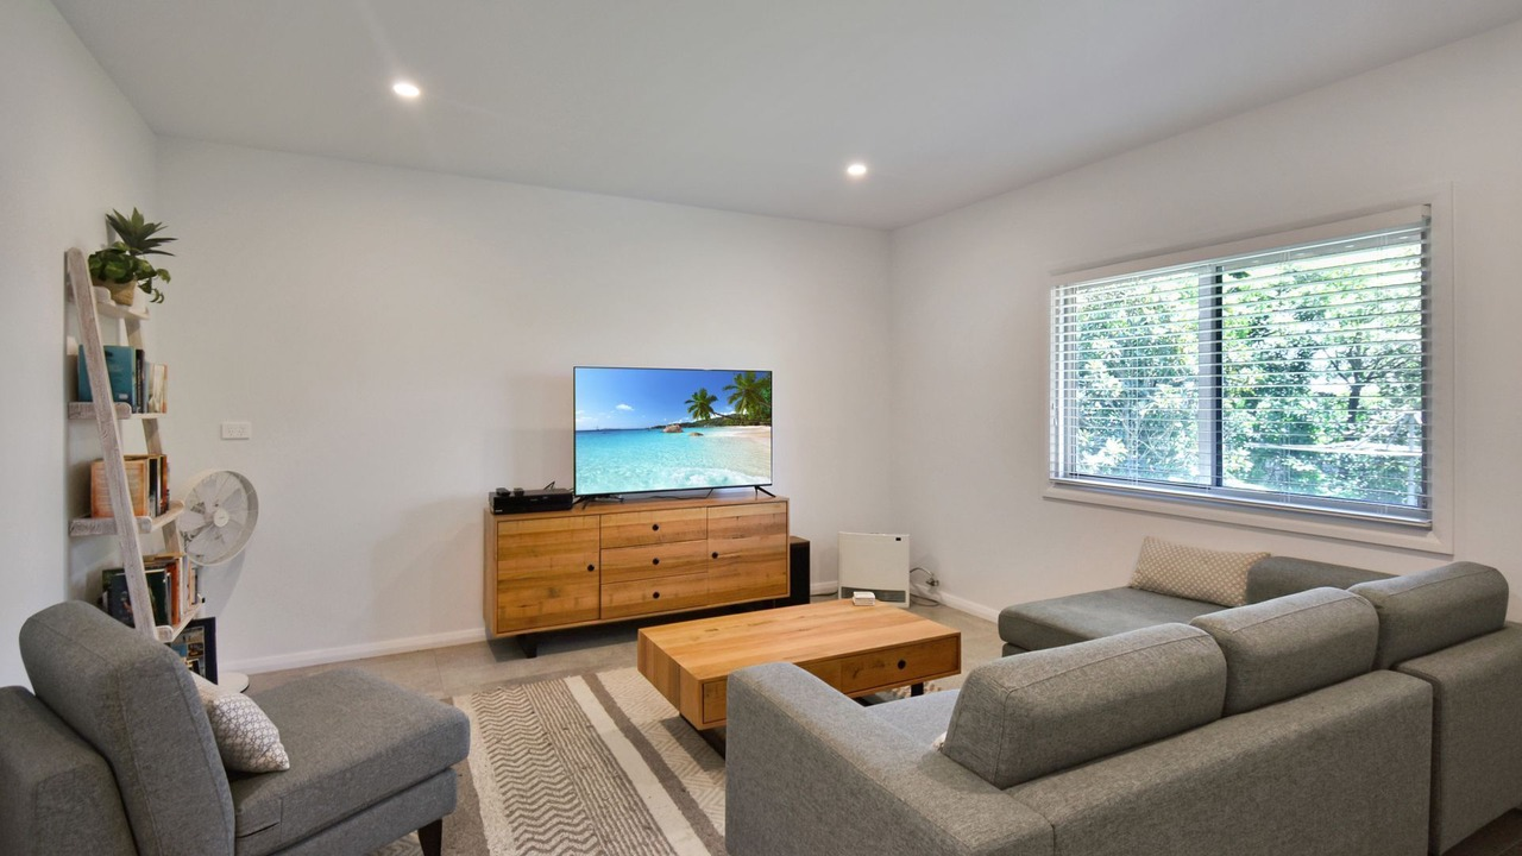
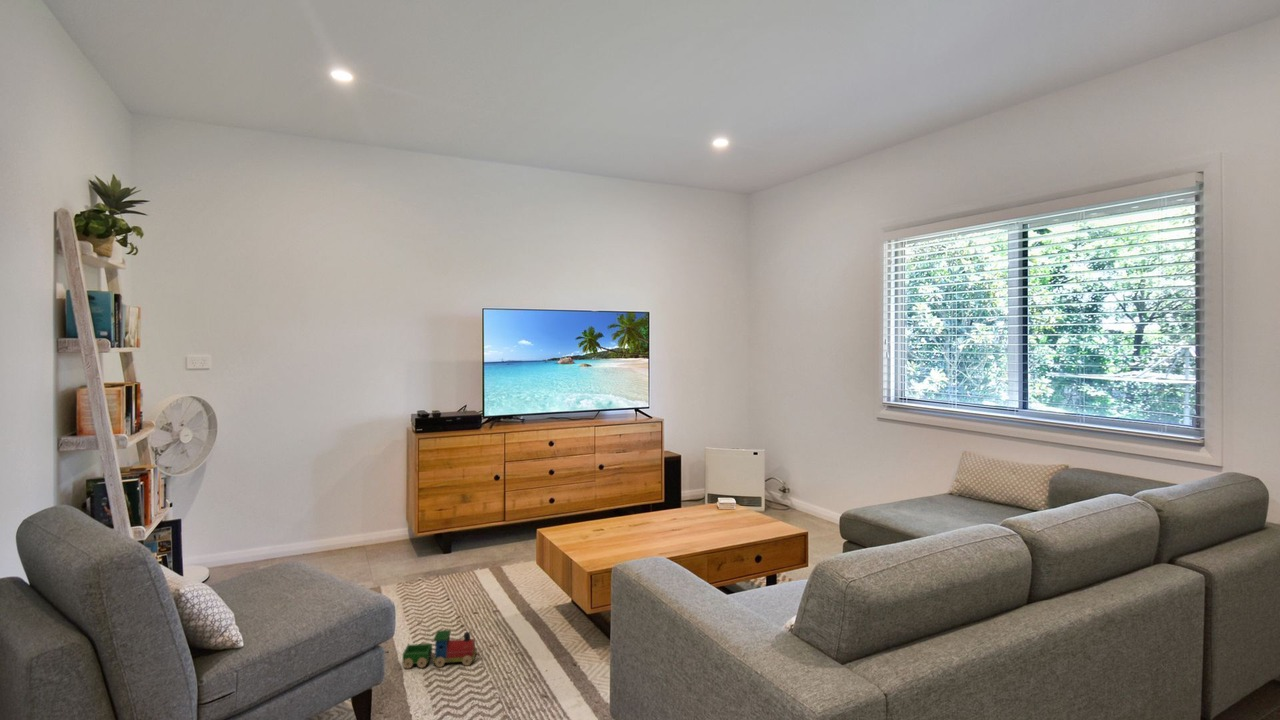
+ toy train [402,629,480,669]
